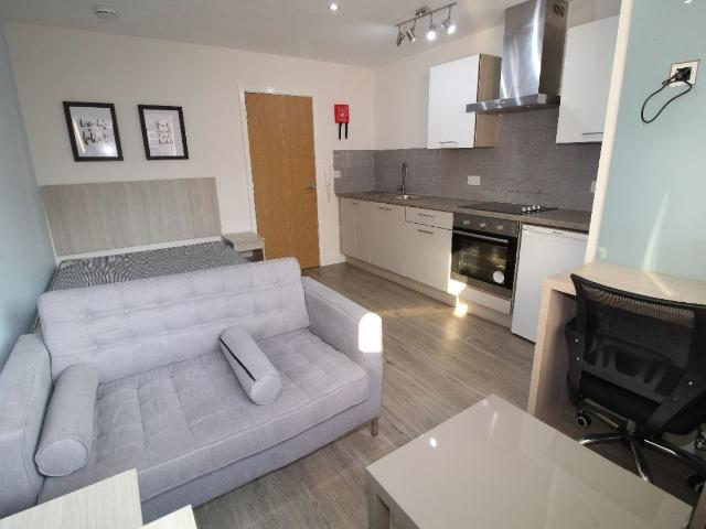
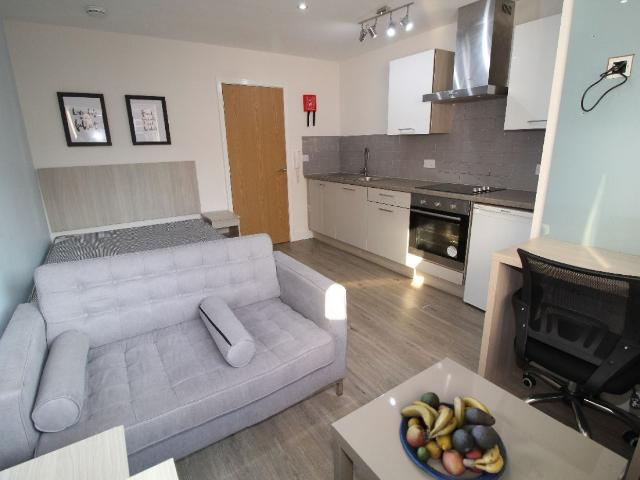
+ fruit bowl [399,391,508,480]
